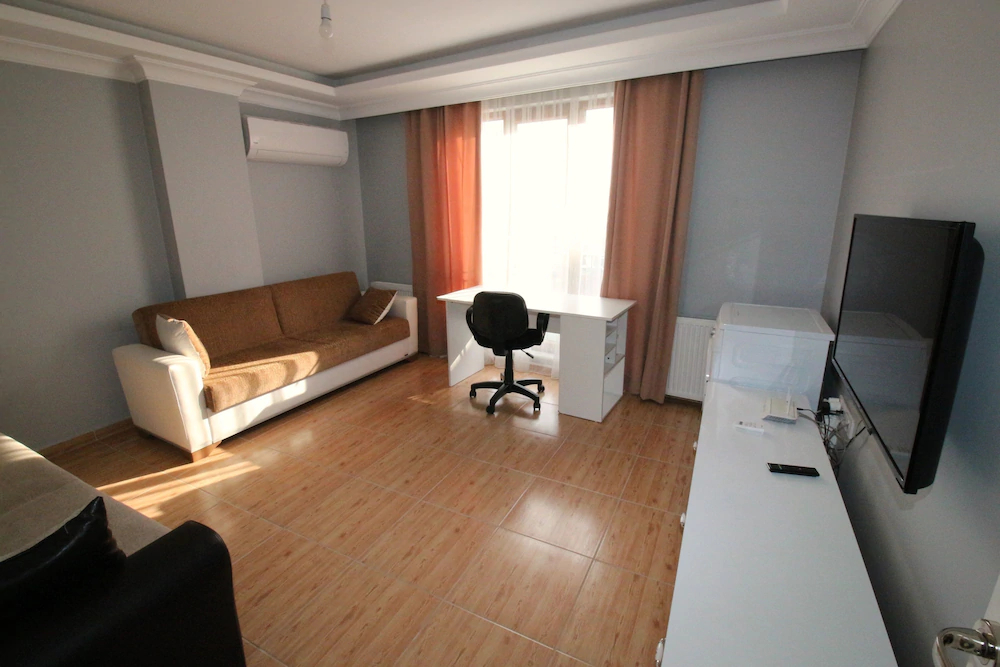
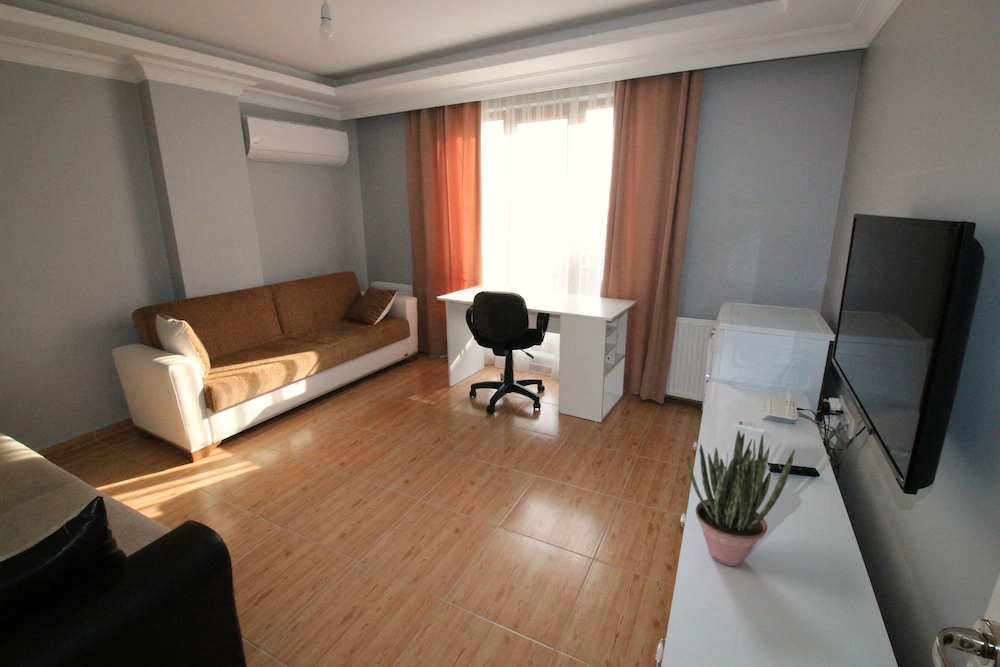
+ potted plant [687,429,796,567]
